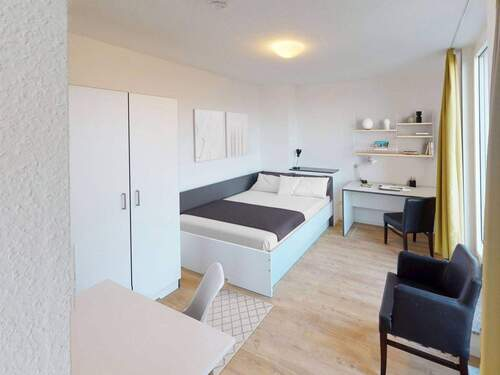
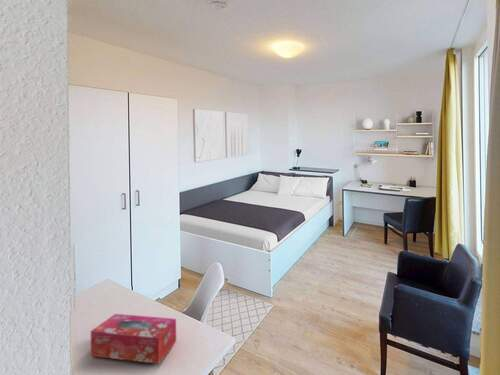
+ tissue box [90,313,177,365]
